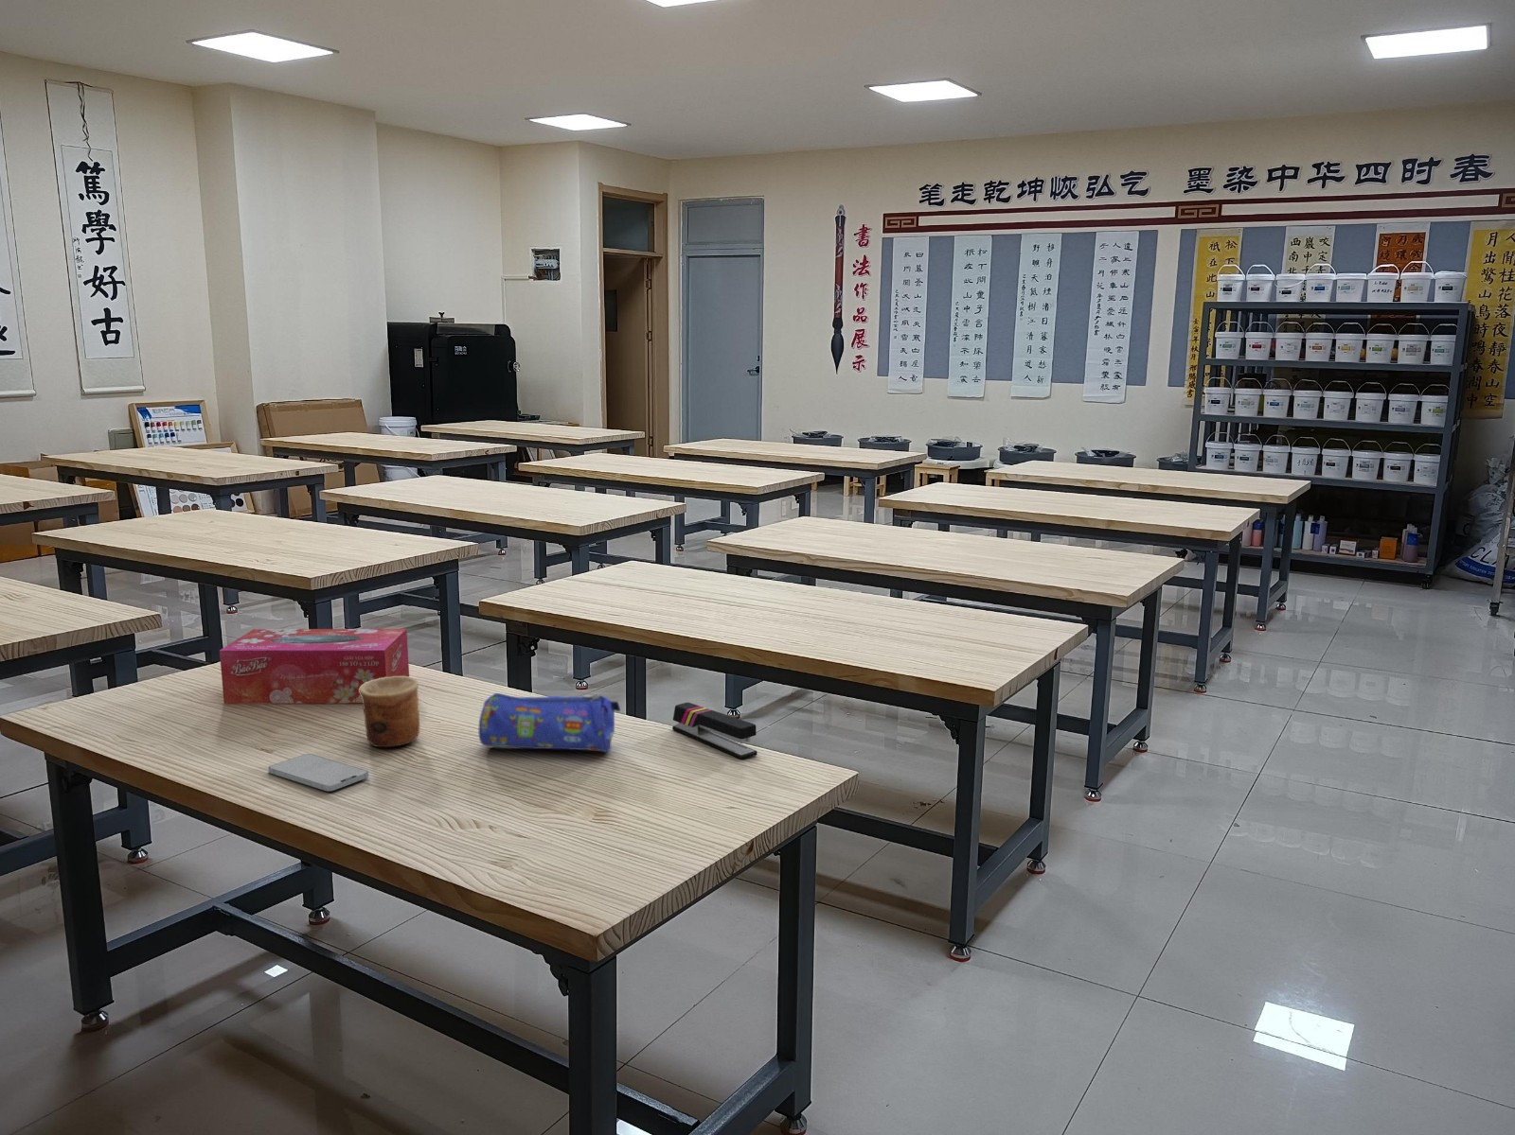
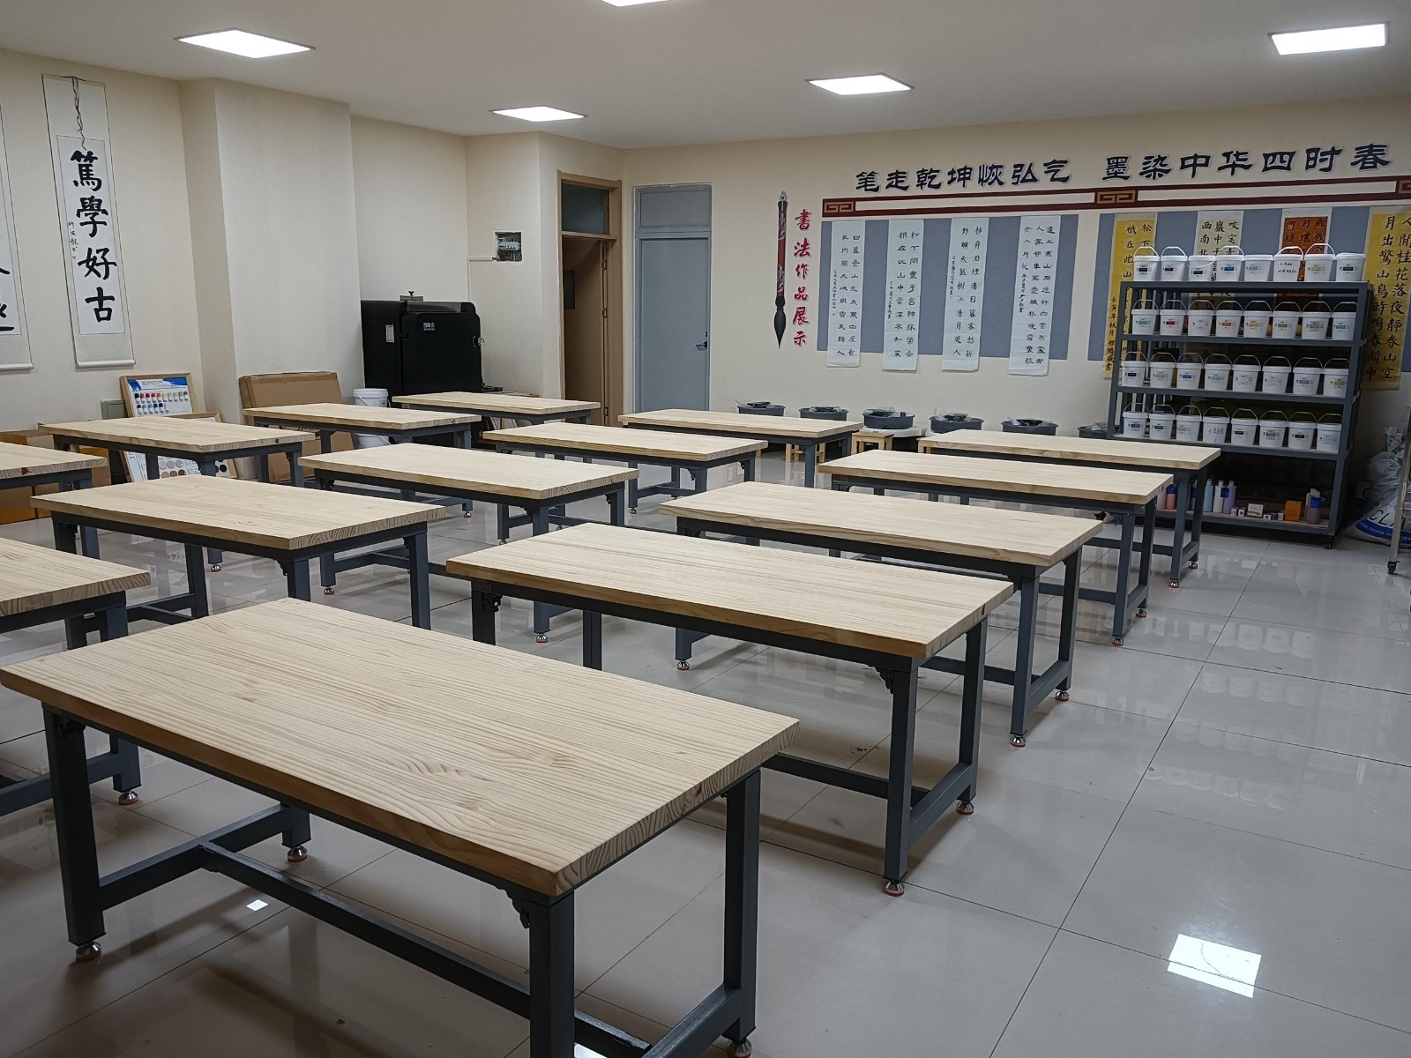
- cup [359,676,420,749]
- stapler [672,702,759,761]
- smartphone [267,752,370,792]
- pencil case [477,693,622,752]
- tissue box [218,628,410,705]
